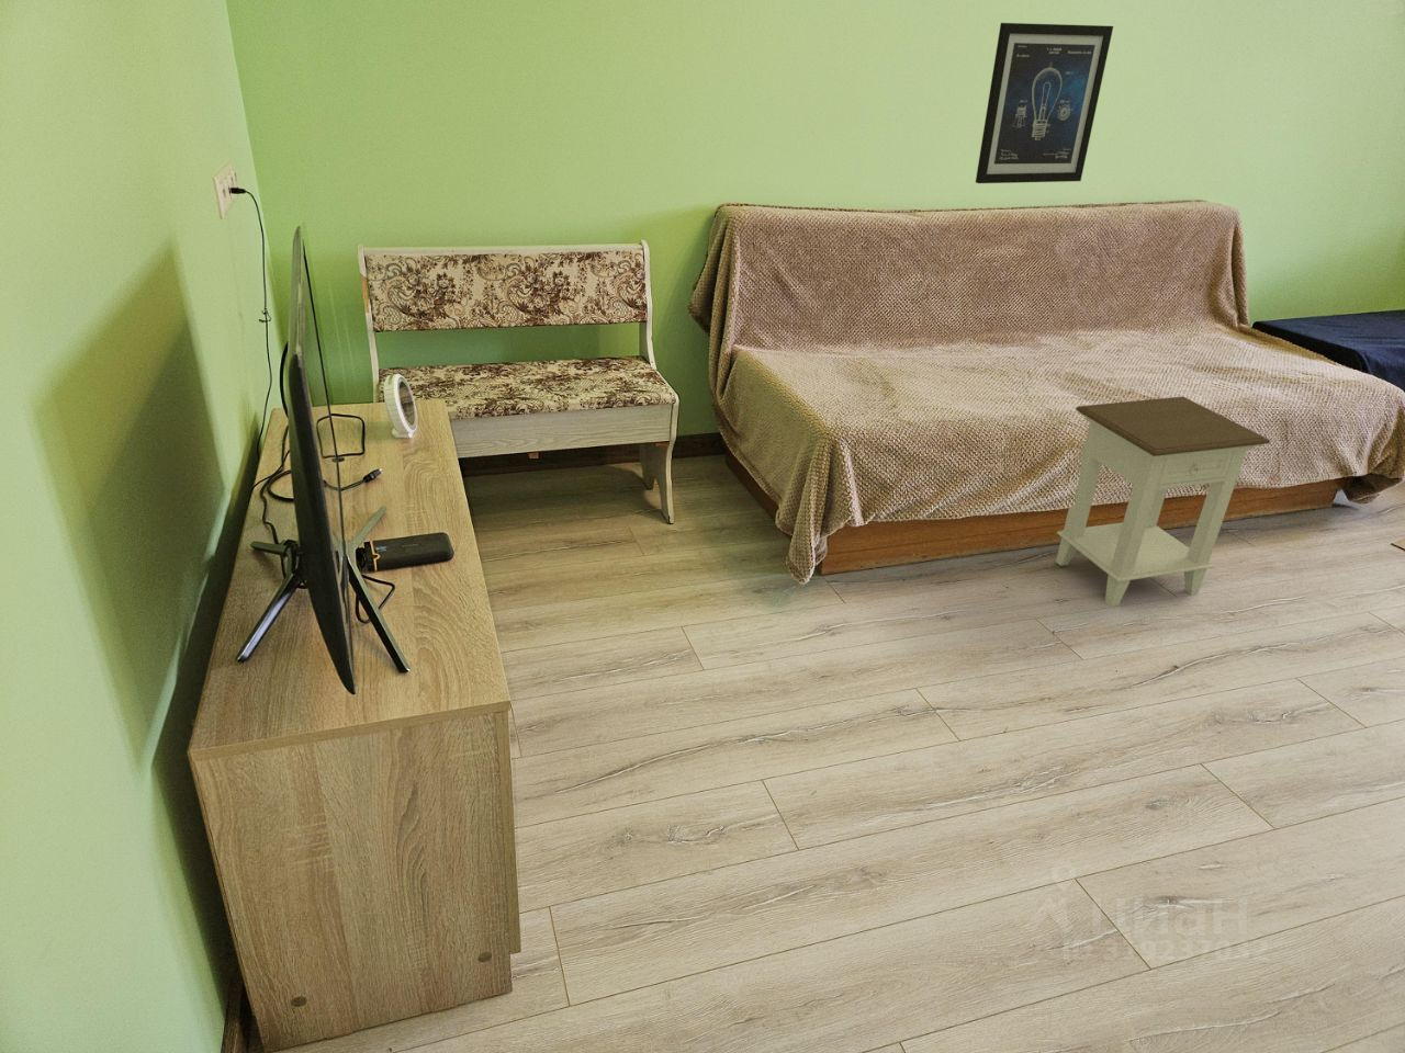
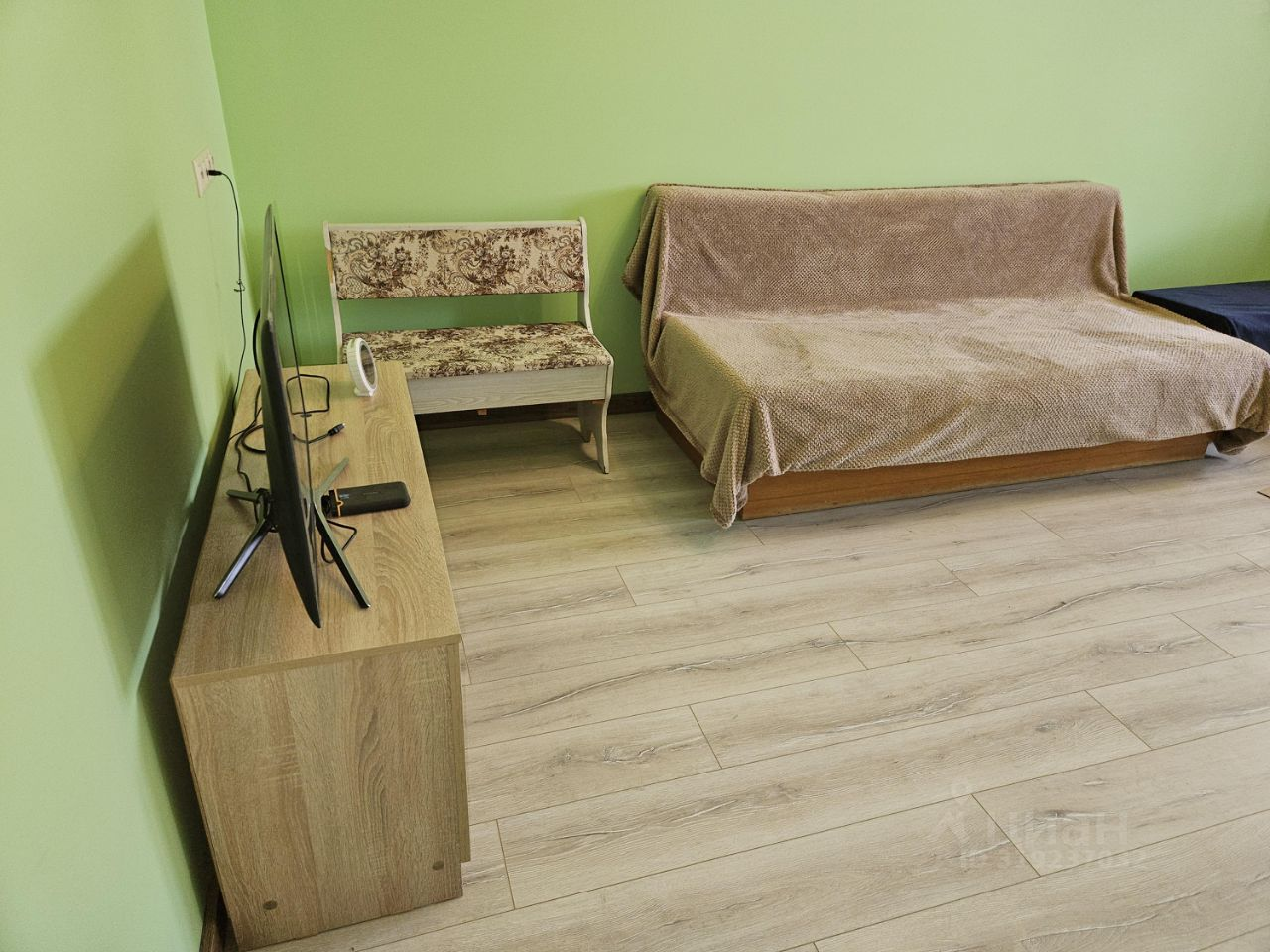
- wall art [975,22,1114,185]
- nightstand [1054,396,1271,607]
